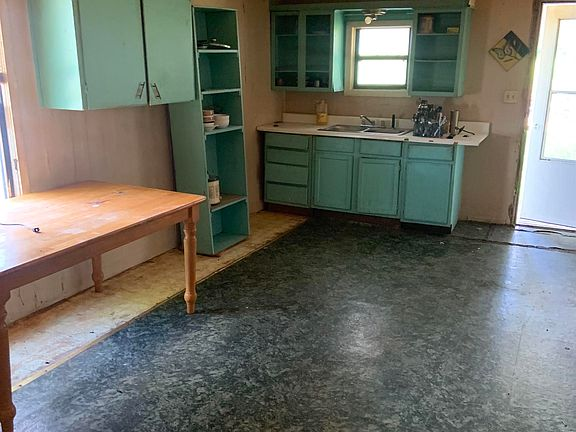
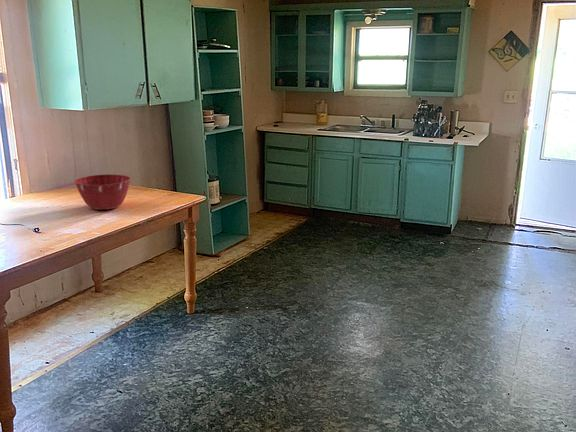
+ mixing bowl [73,173,132,211]
